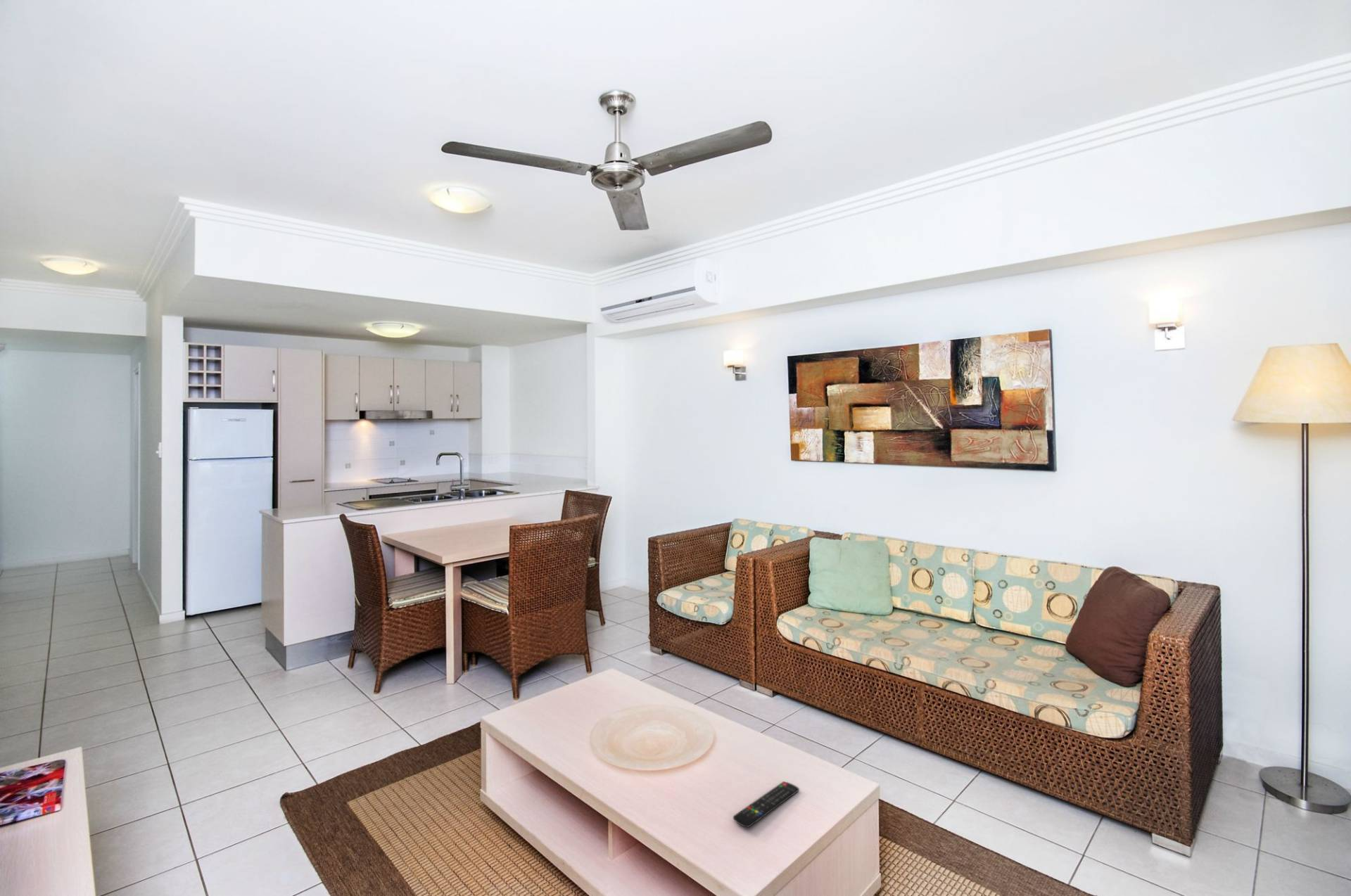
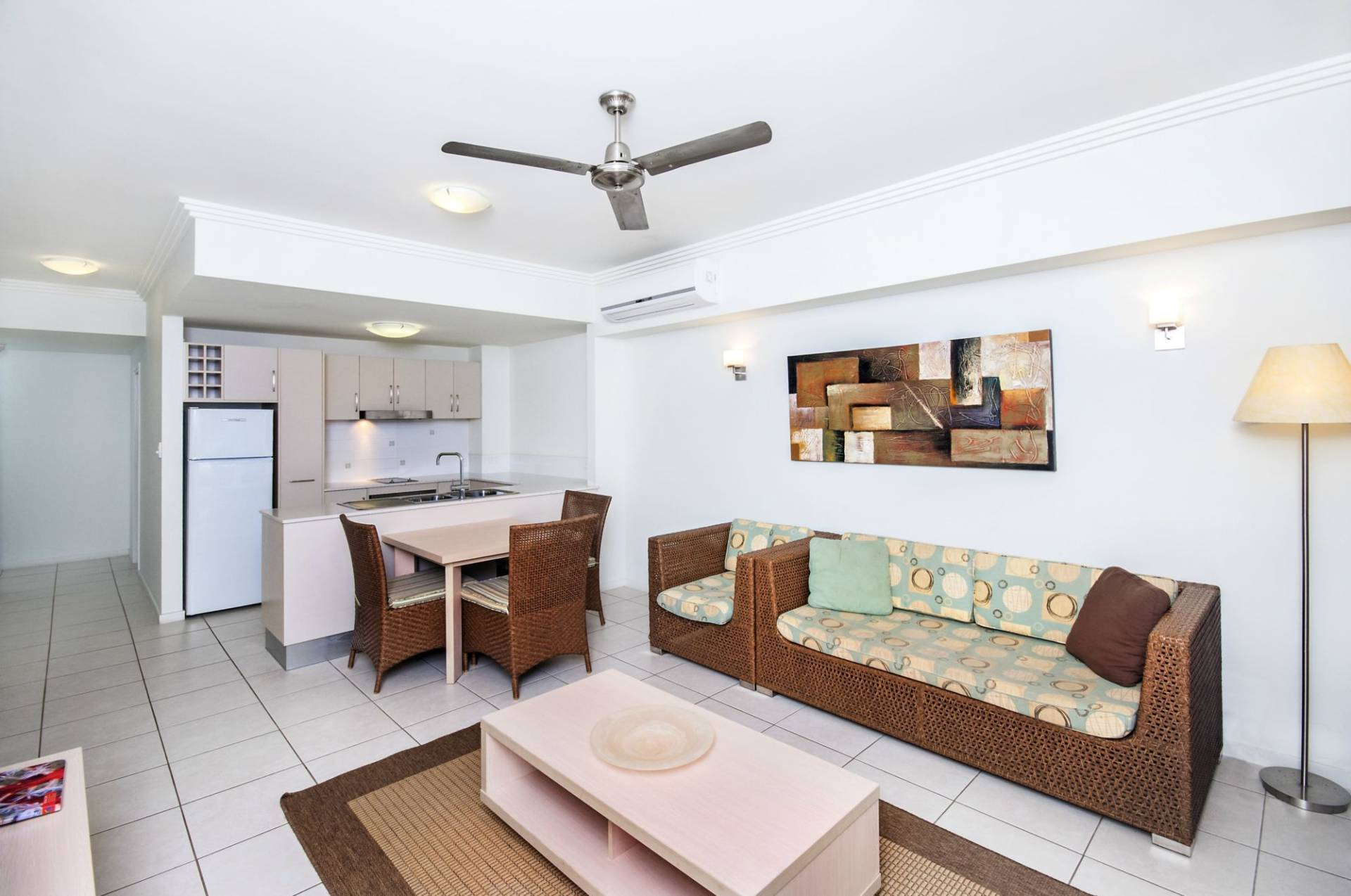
- remote control [732,781,800,828]
